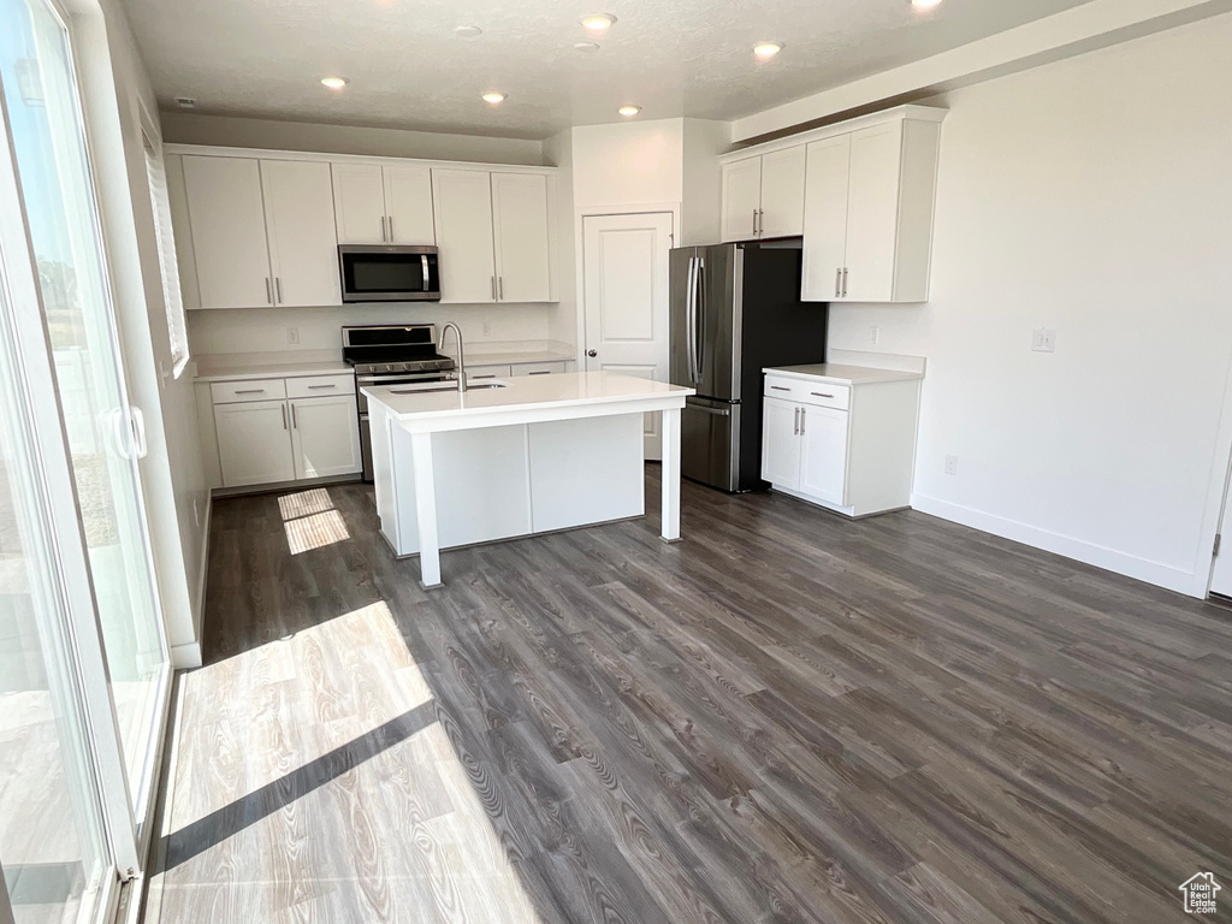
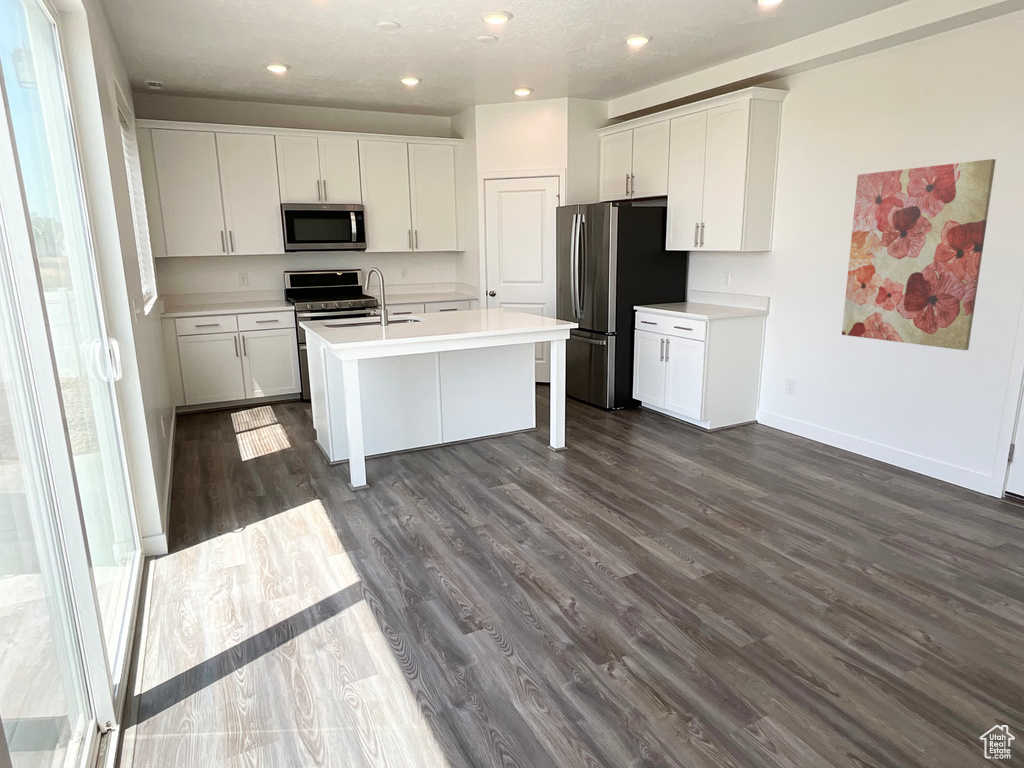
+ wall art [841,158,997,351]
